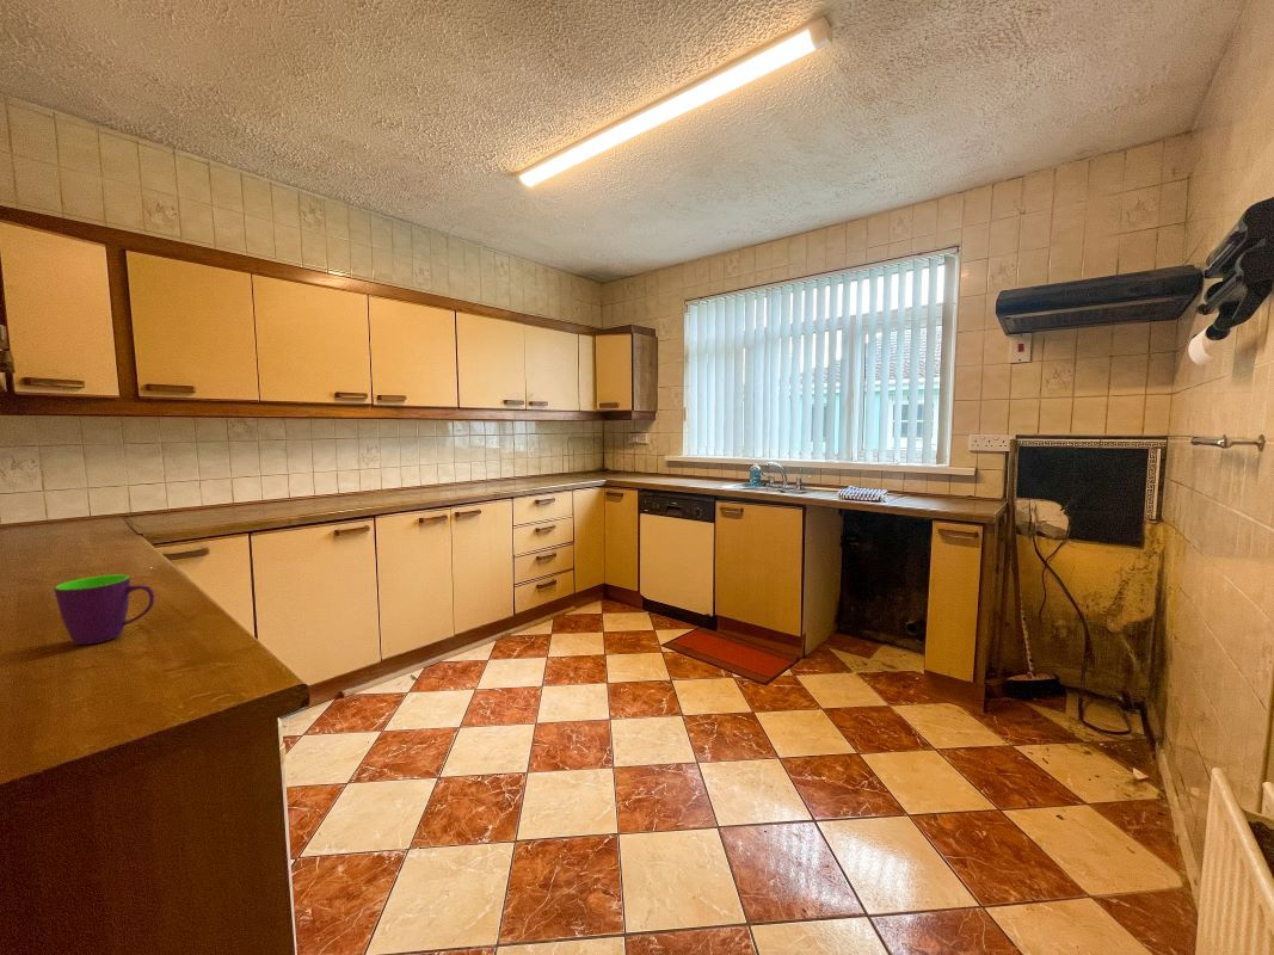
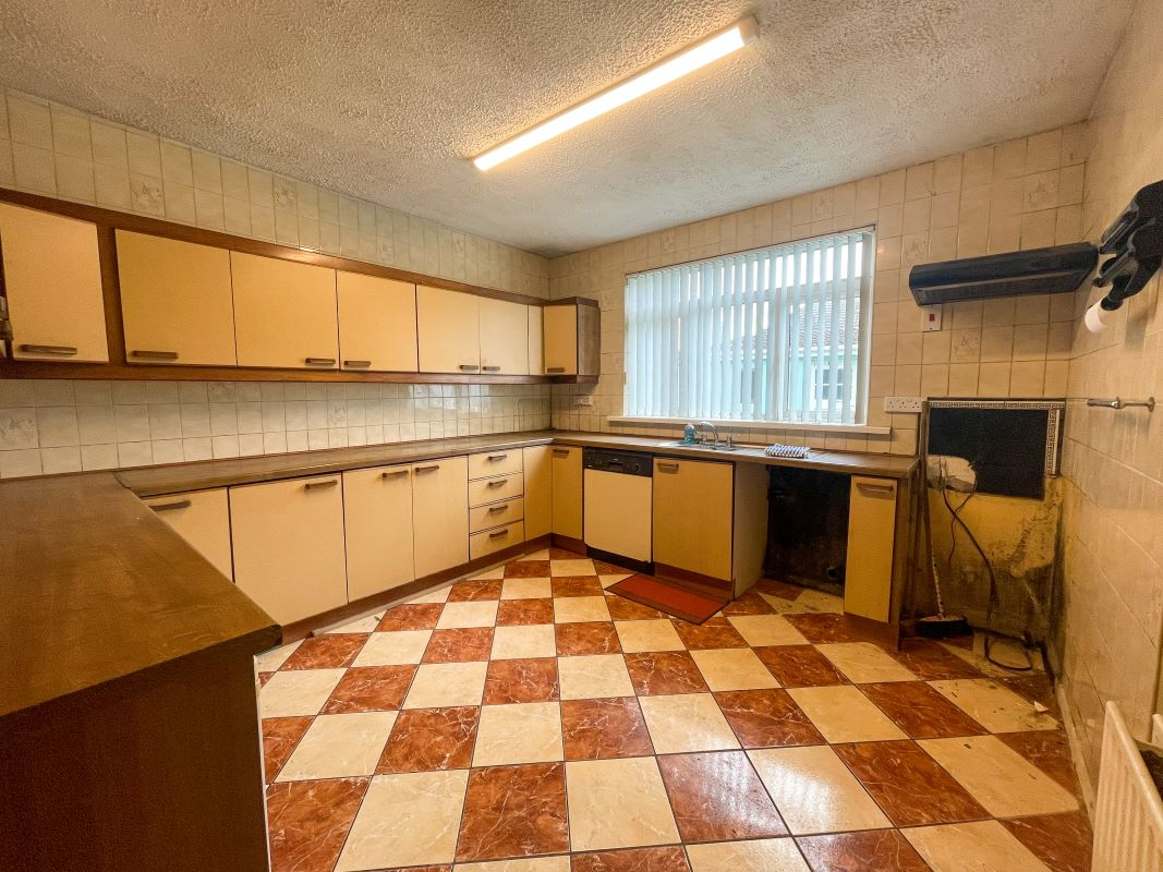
- mug [53,573,155,646]
